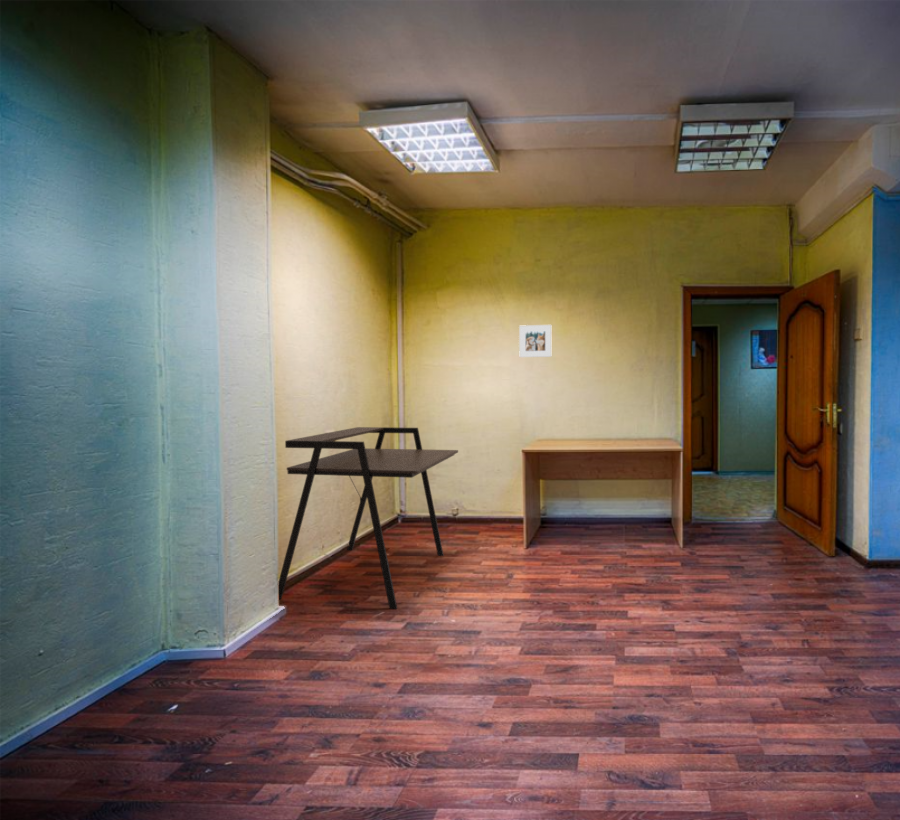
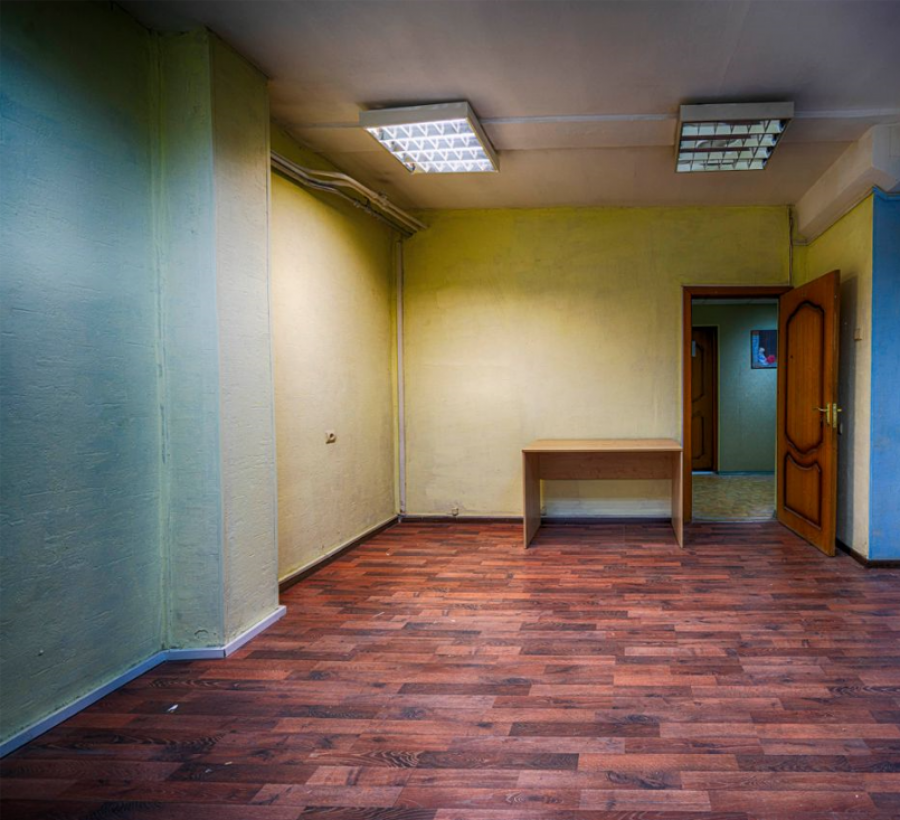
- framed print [518,324,552,358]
- desk [278,426,459,610]
